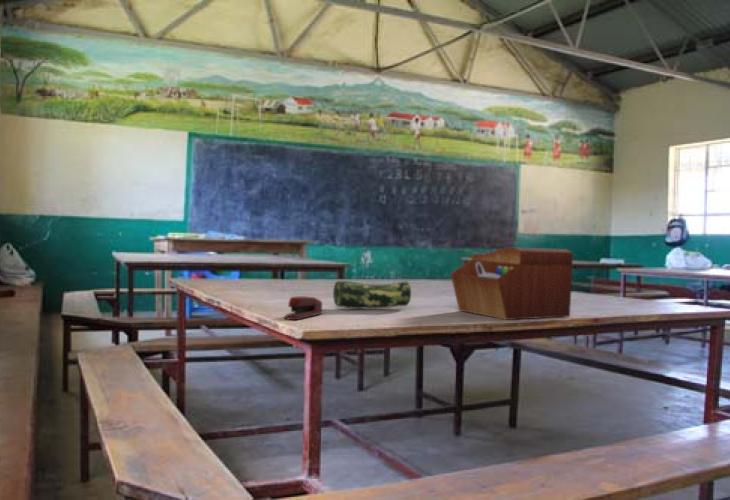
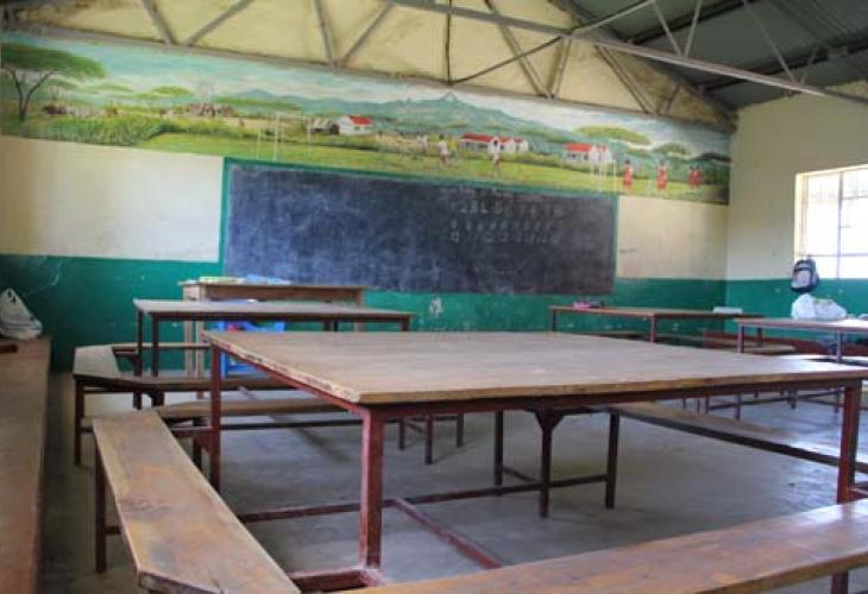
- pencil case [332,280,412,310]
- sewing box [450,246,574,321]
- stapler [283,295,324,321]
